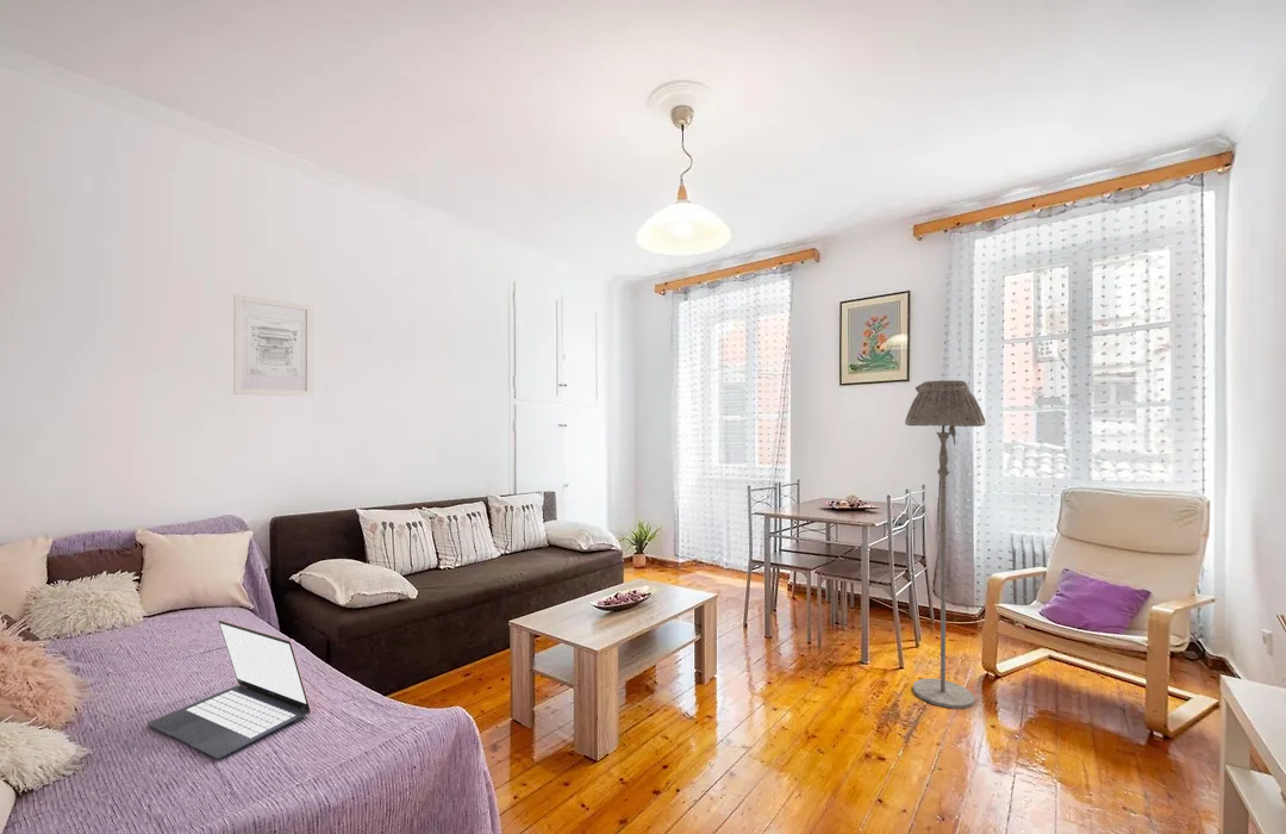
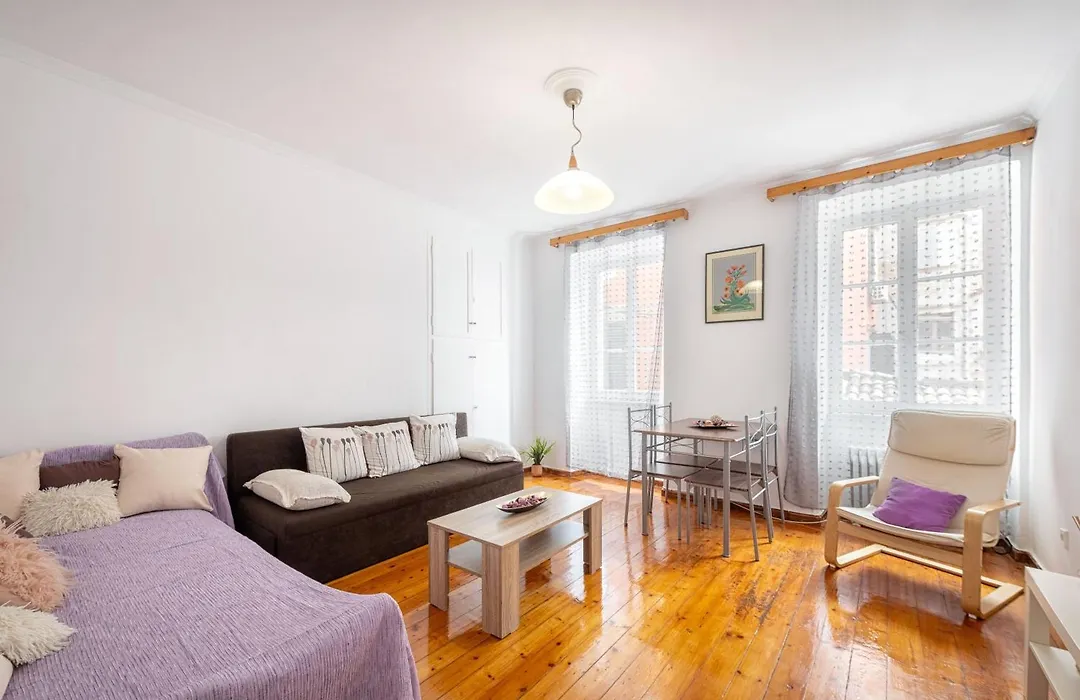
- floor lamp [904,379,986,710]
- wall art [232,293,314,398]
- laptop [146,620,312,760]
